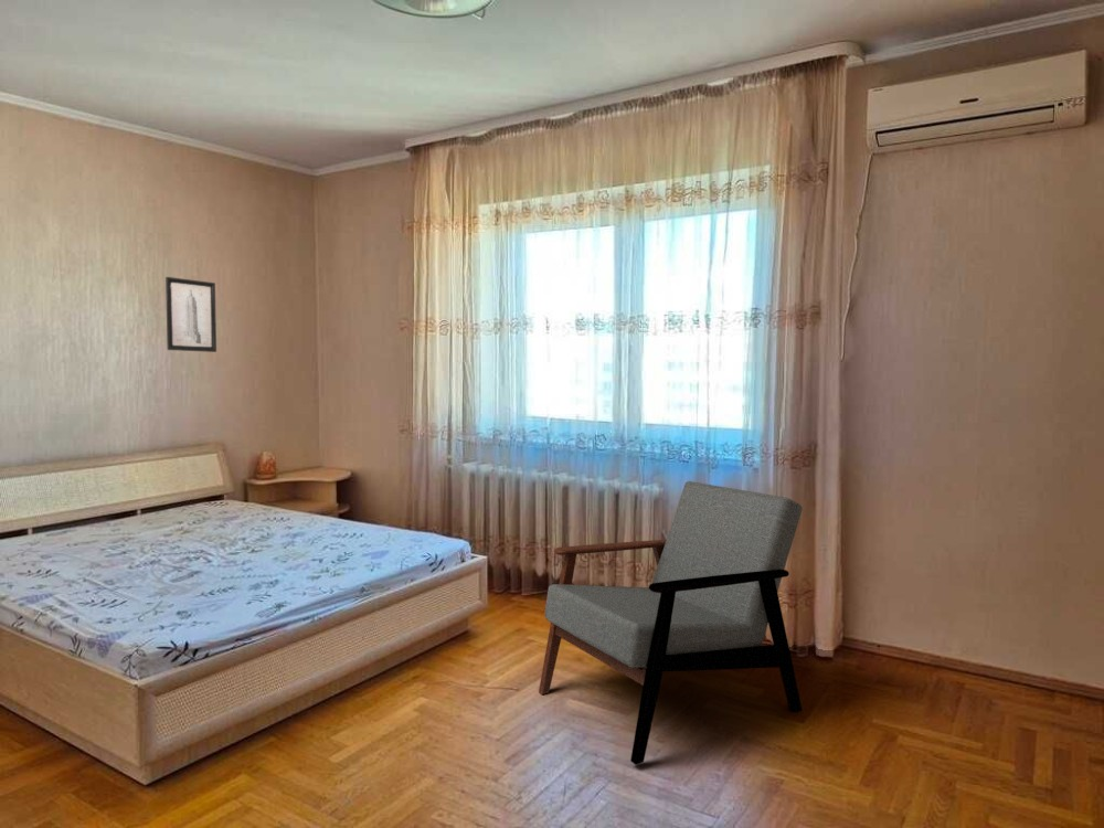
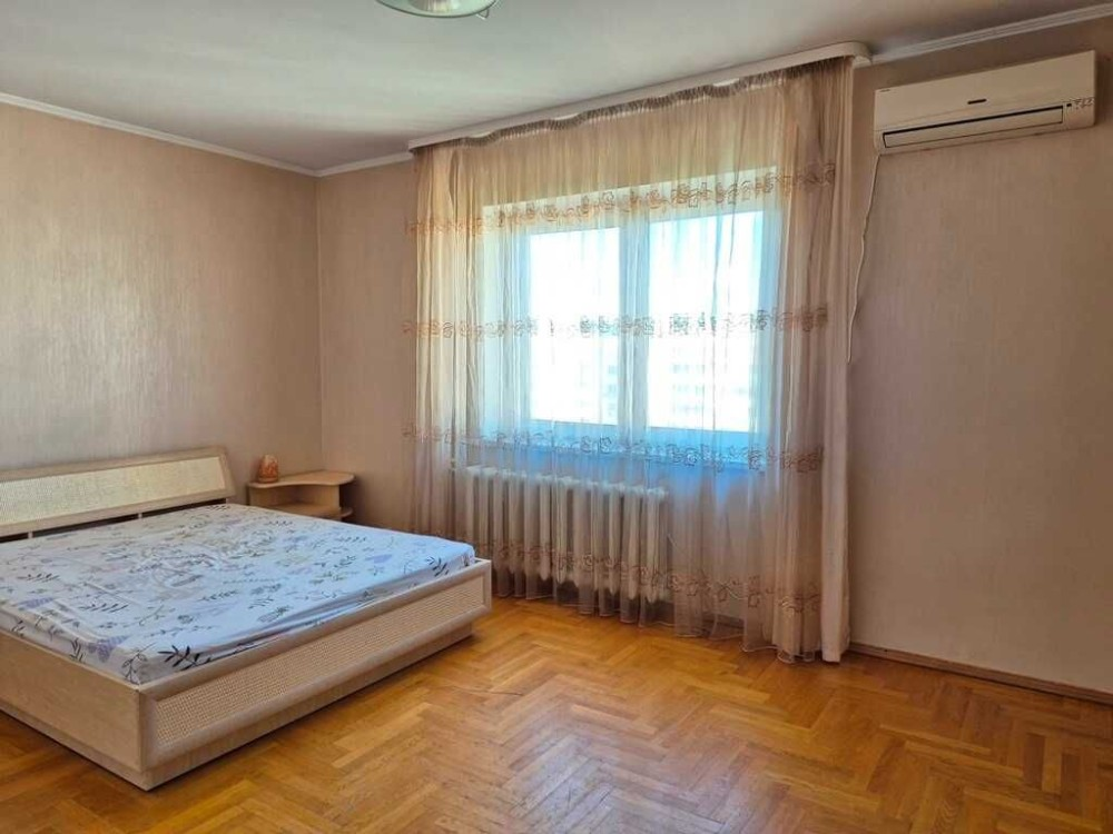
- wall art [164,276,217,353]
- armchair [538,480,804,766]
